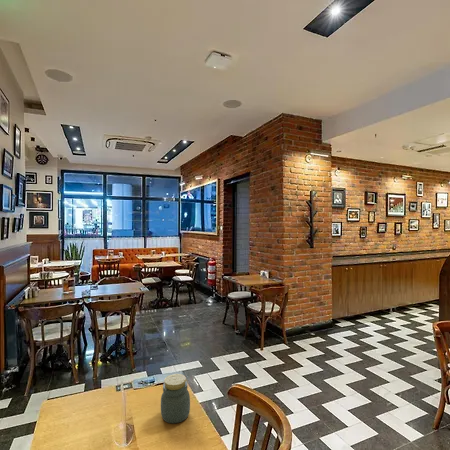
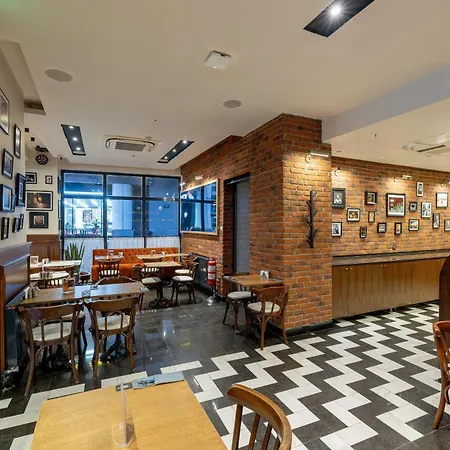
- jar [160,373,191,424]
